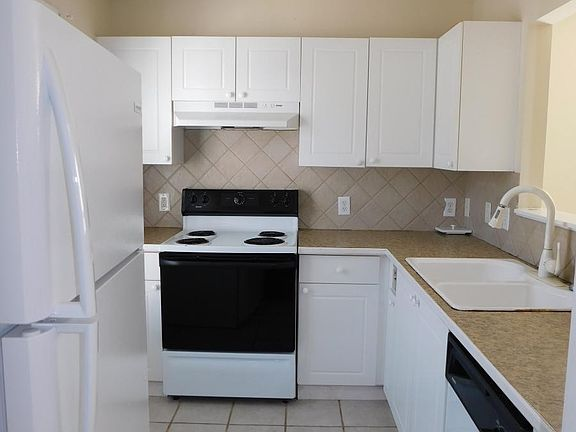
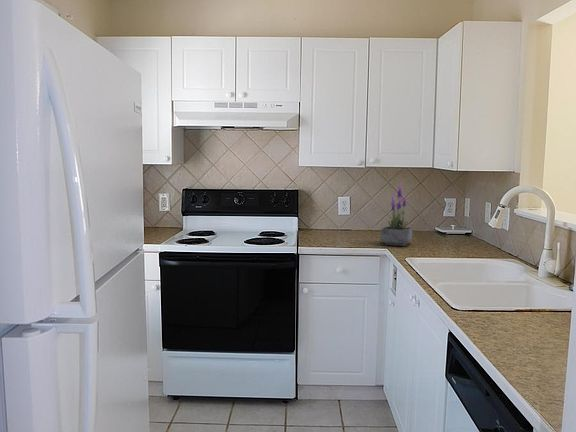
+ potted plant [380,181,414,247]
